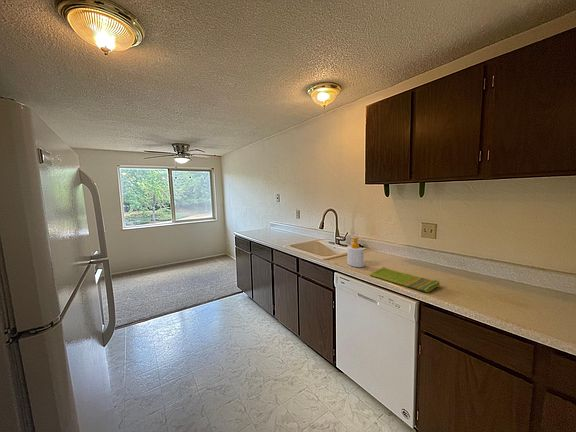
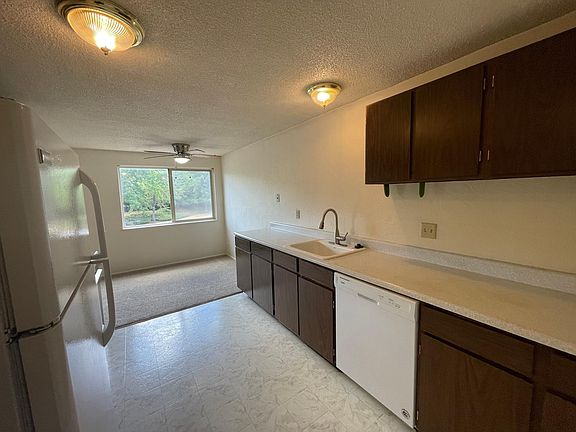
- dish towel [369,266,440,293]
- soap bottle [346,236,365,268]
